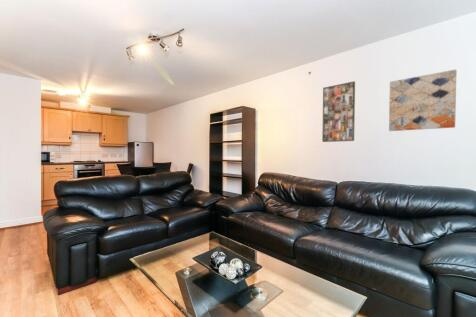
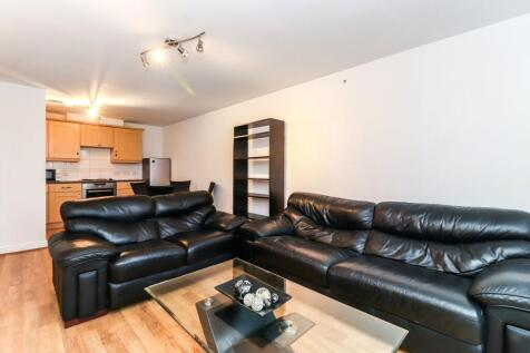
- wall art [388,69,457,132]
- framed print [321,80,356,143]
